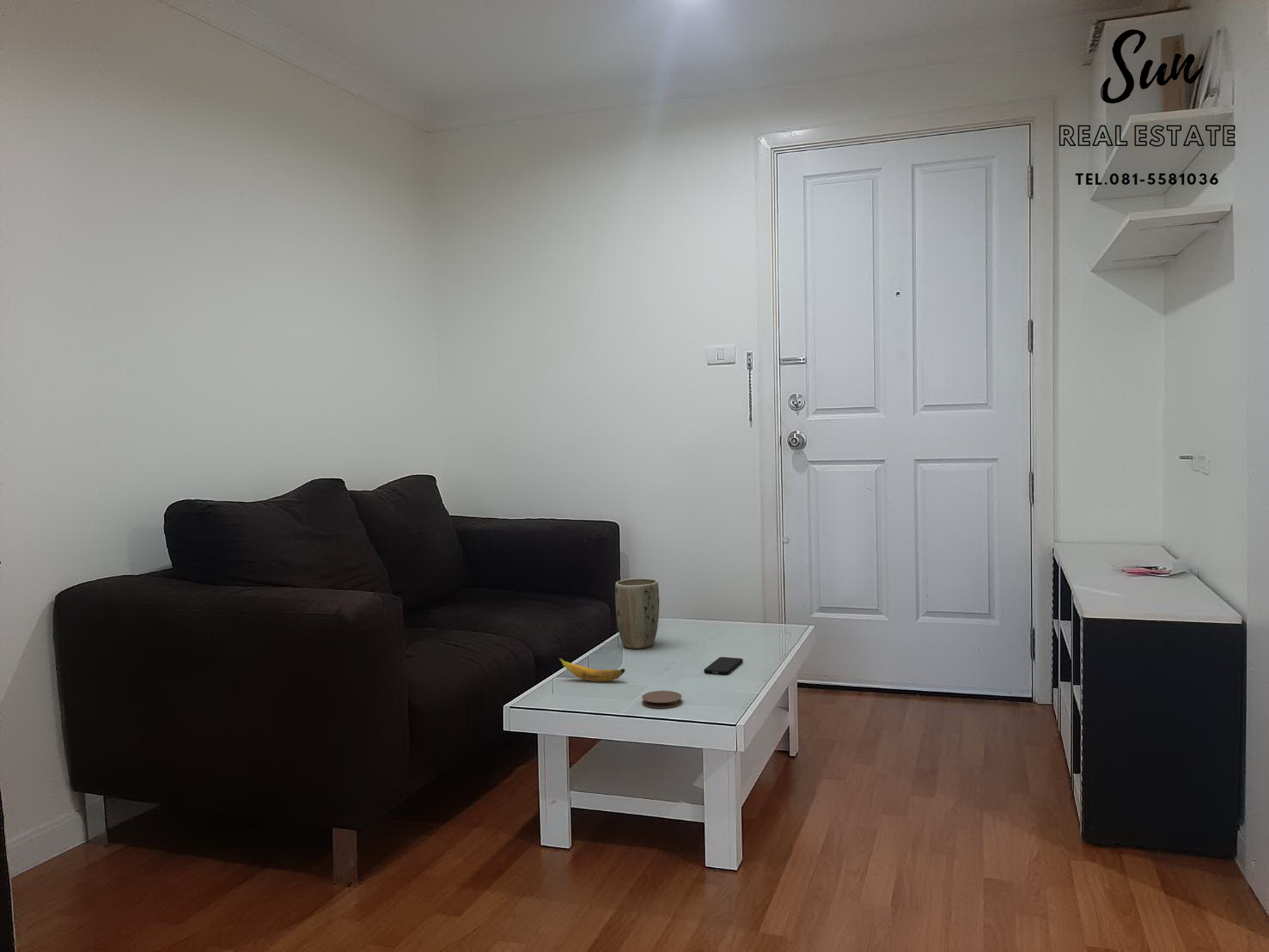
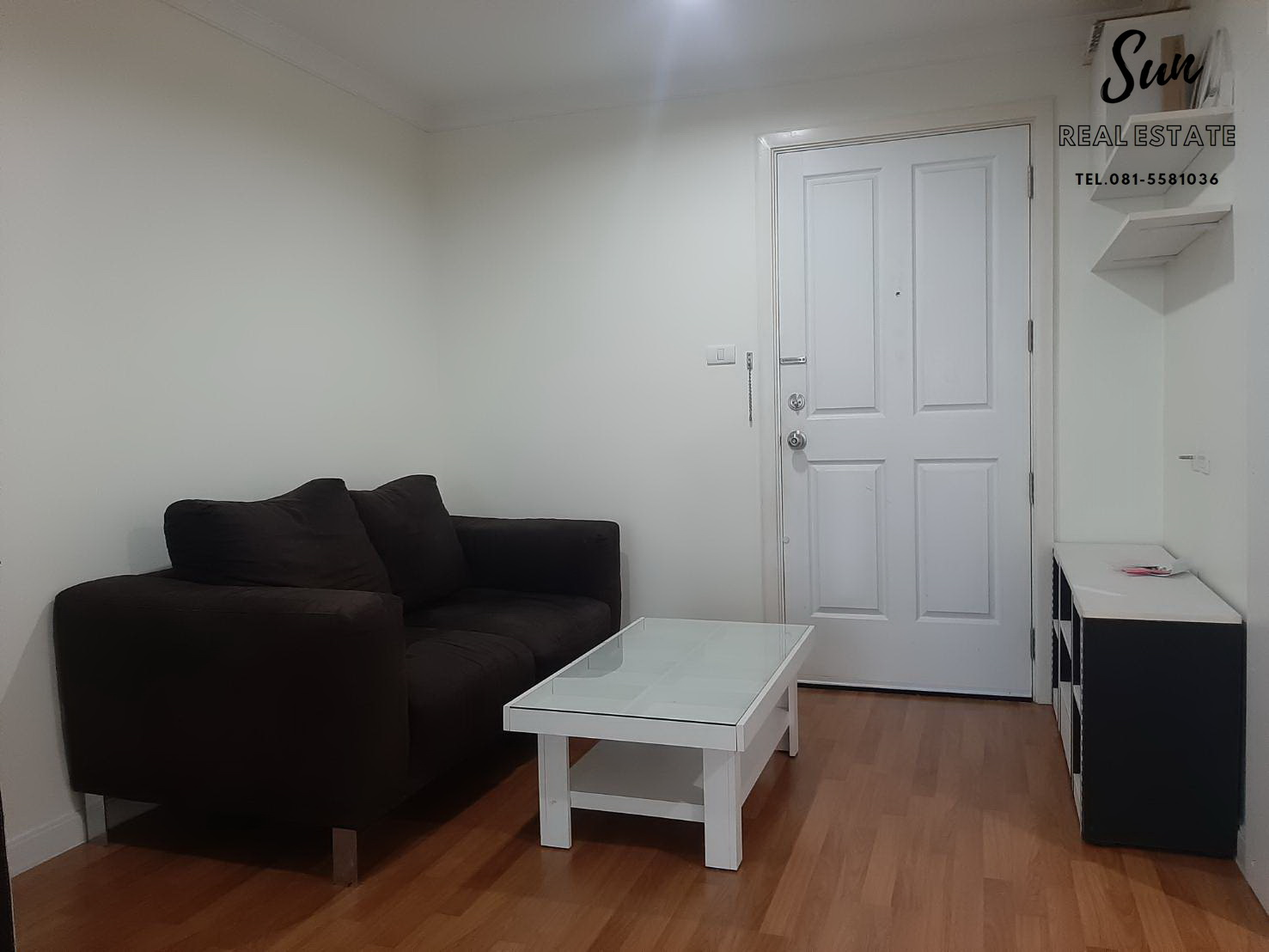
- coaster [641,690,683,709]
- smartphone [703,656,744,675]
- plant pot [614,577,660,650]
- banana [558,657,625,682]
